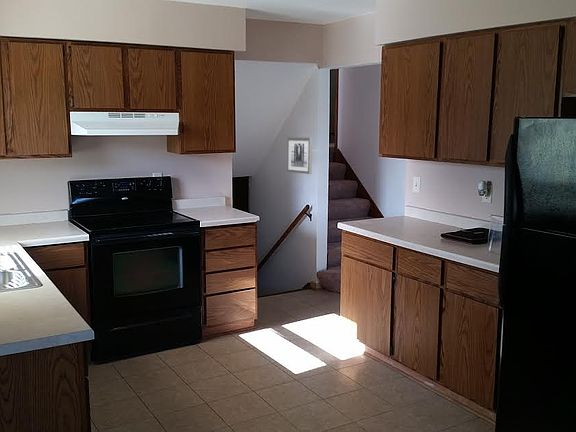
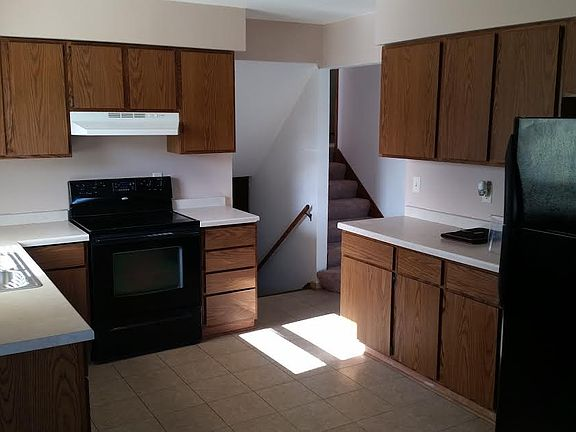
- wall art [286,136,313,175]
